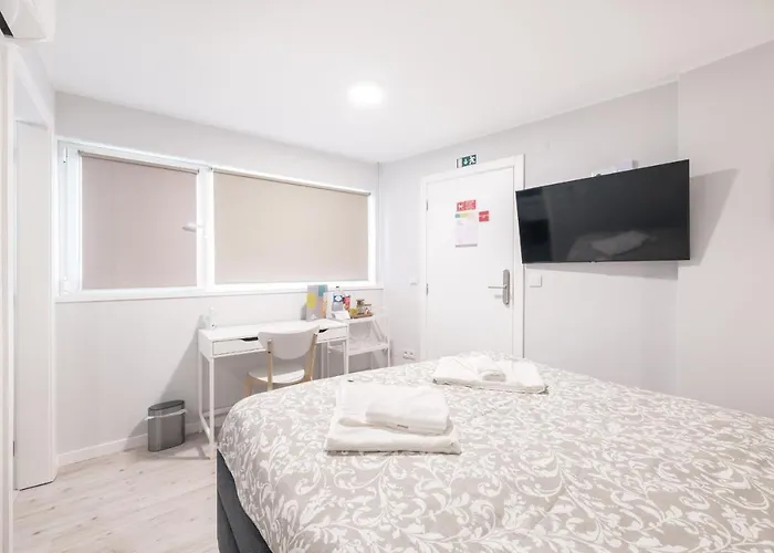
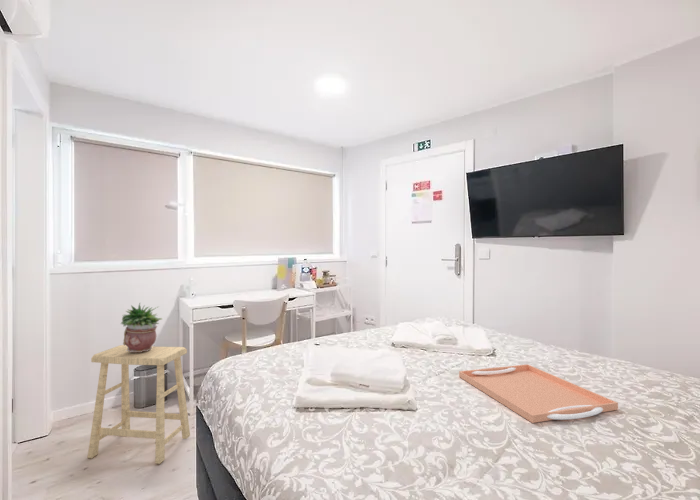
+ serving tray [458,363,619,424]
+ potted plant [120,303,162,352]
+ stool [87,344,191,465]
